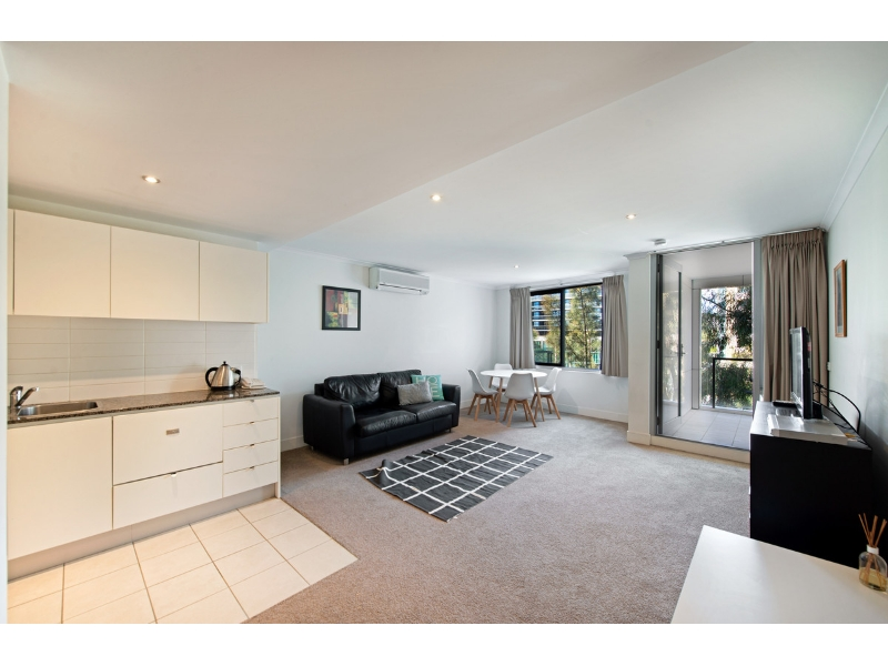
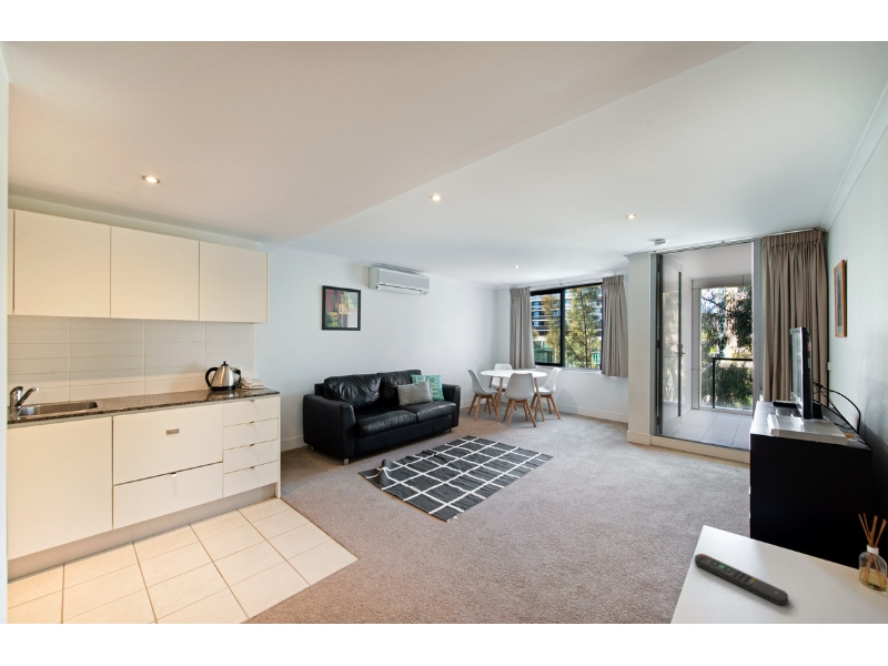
+ remote control [694,553,789,606]
